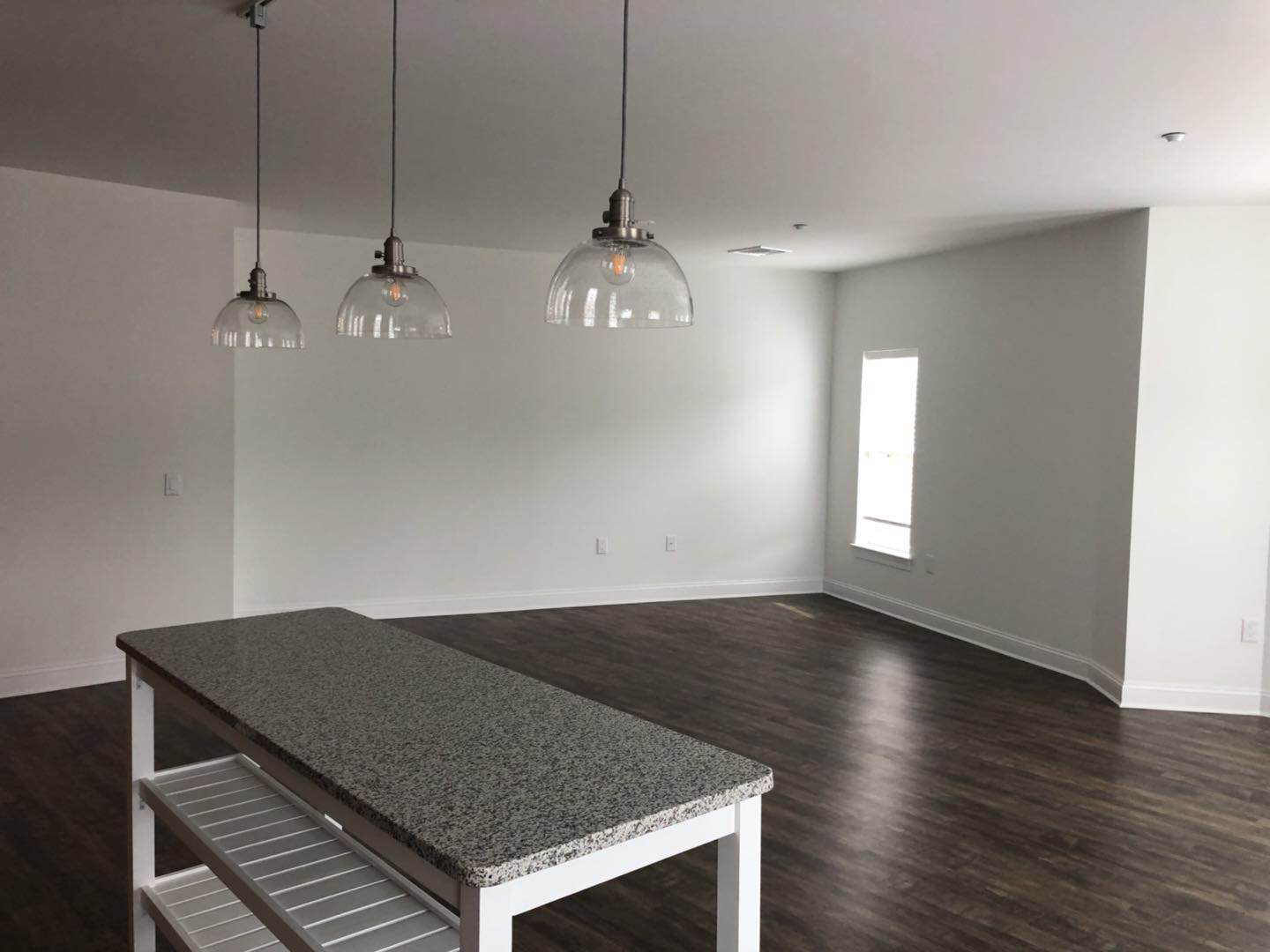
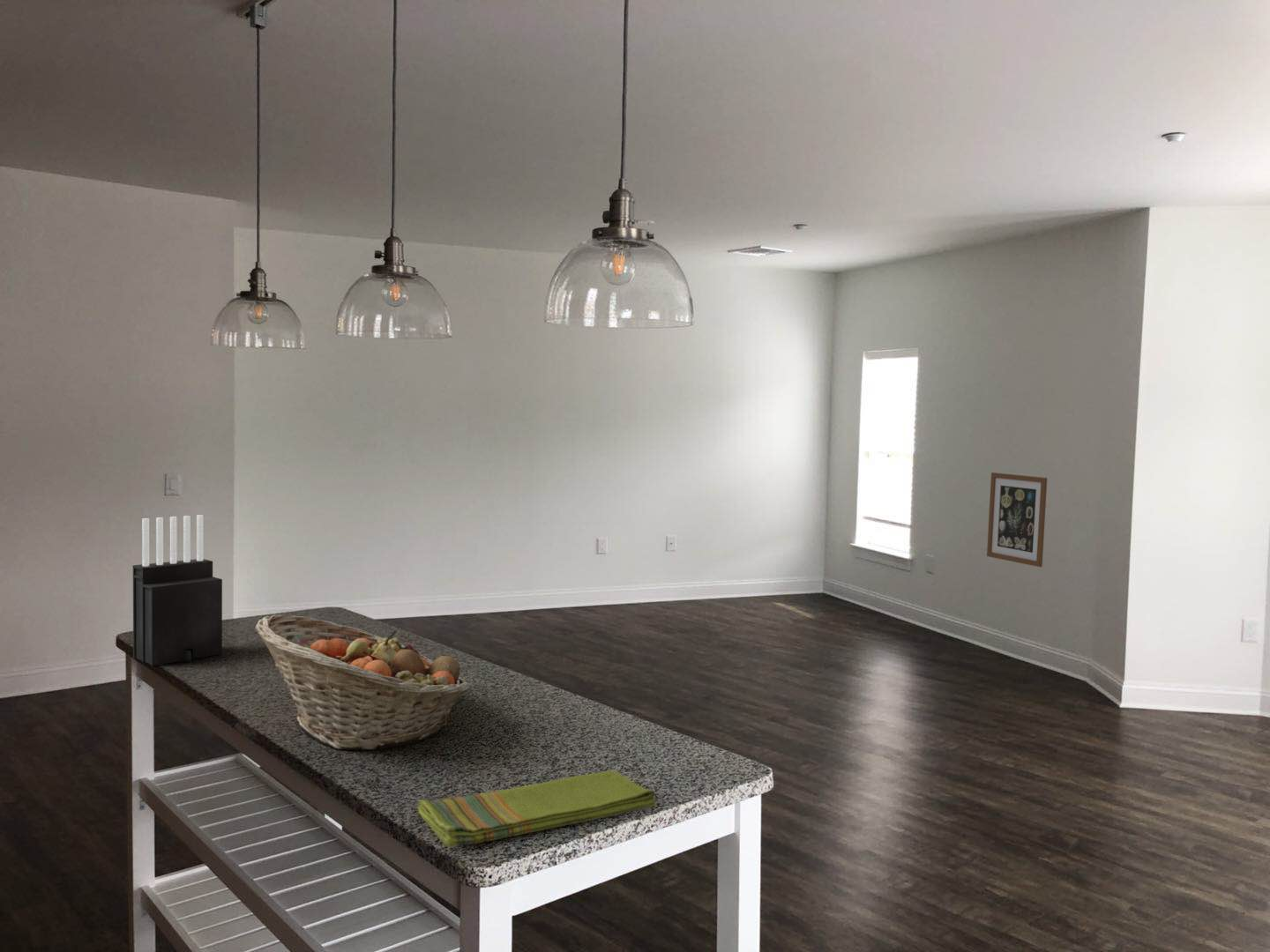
+ knife block [132,514,223,666]
+ wall art [986,472,1048,568]
+ dish towel [417,770,656,849]
+ fruit basket [254,614,471,751]
